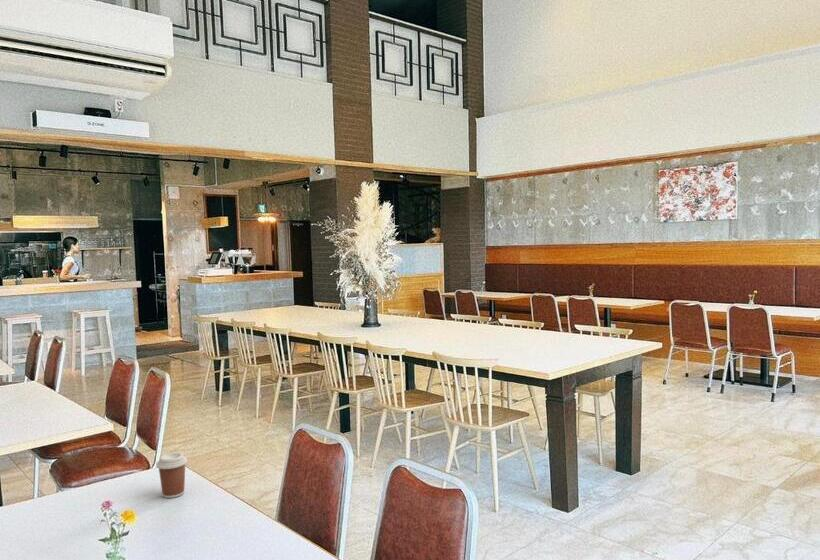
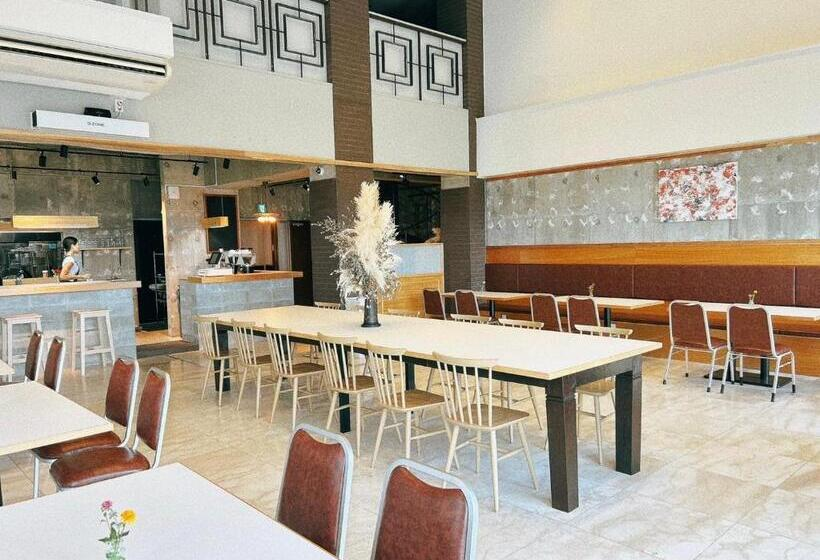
- coffee cup [155,451,188,499]
